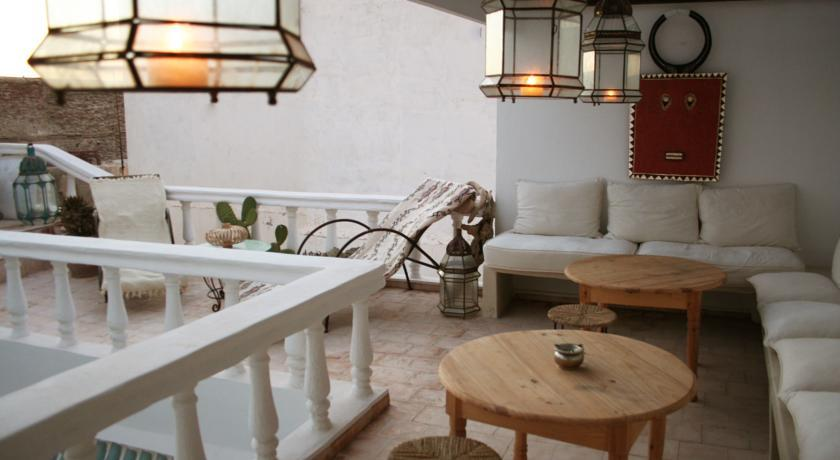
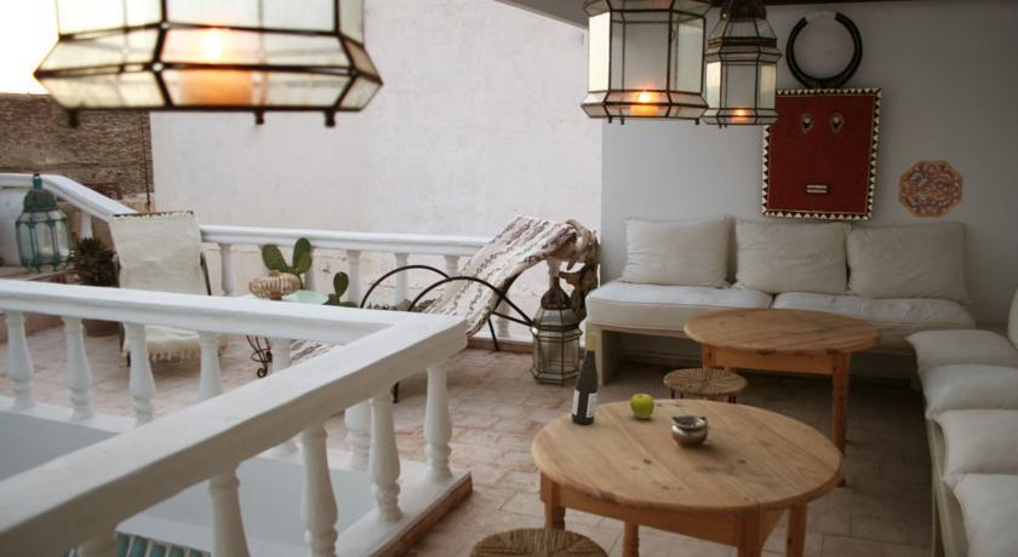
+ decorative platter [897,160,965,219]
+ fruit [629,392,656,420]
+ wine bottle [571,332,600,425]
